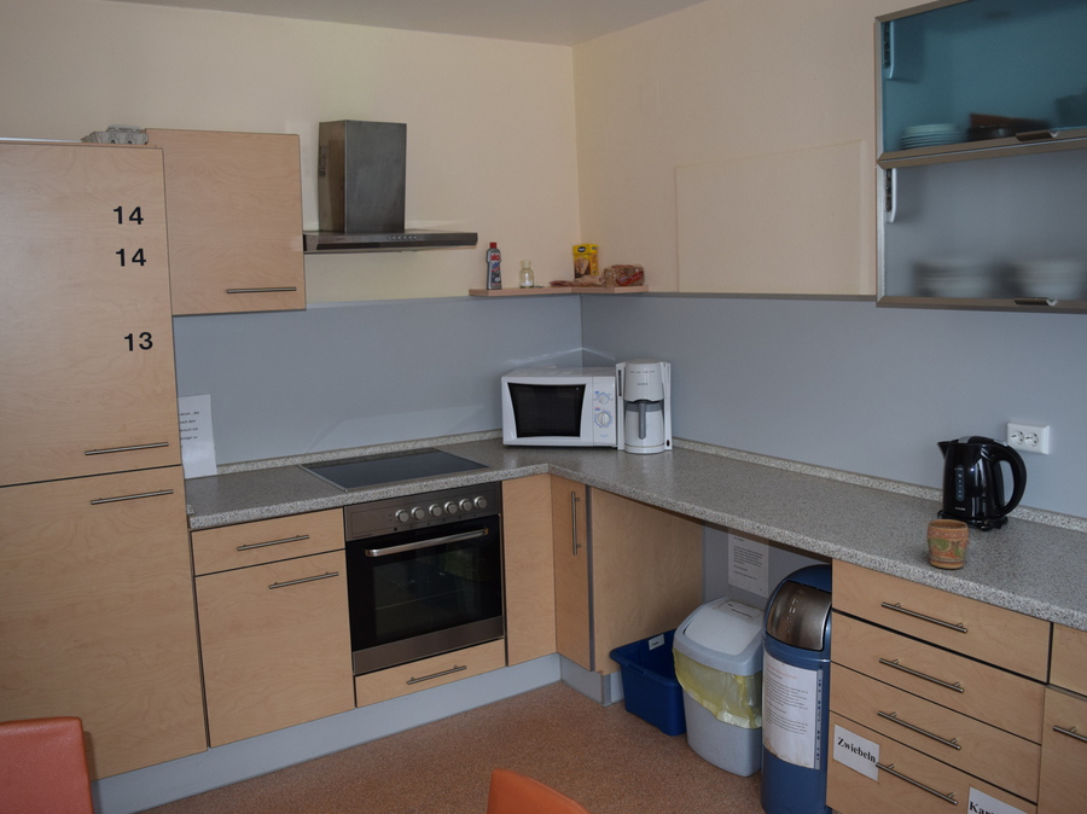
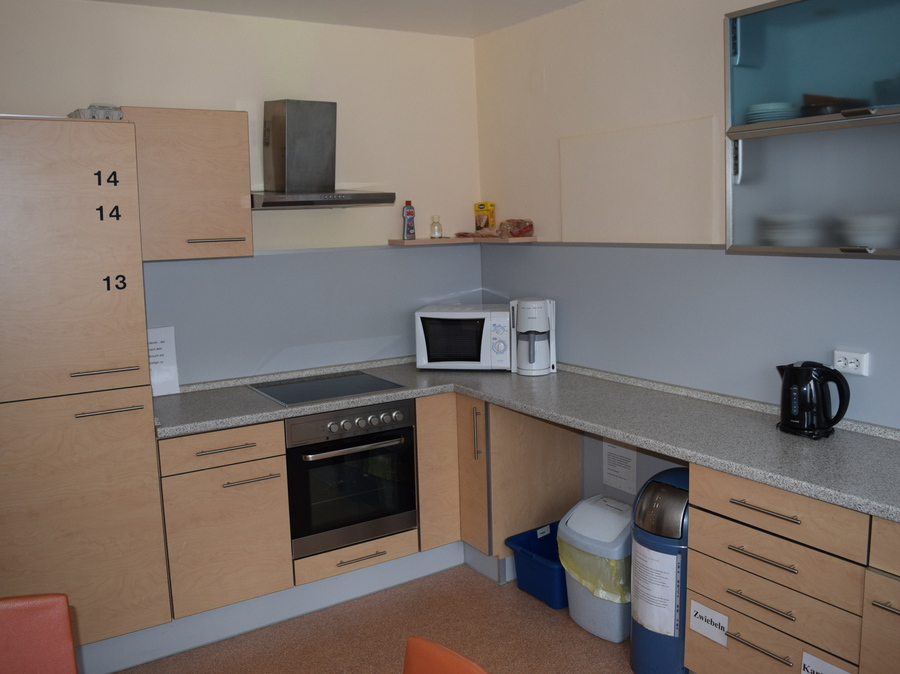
- mug [925,518,970,570]
